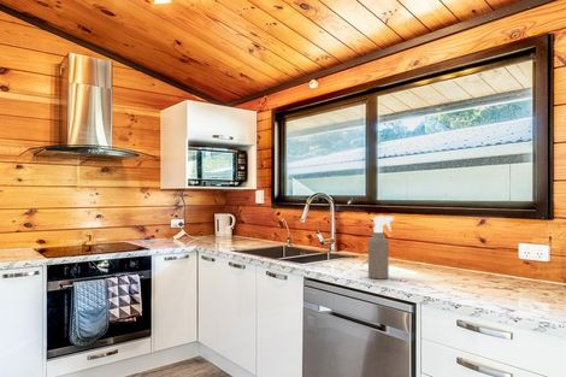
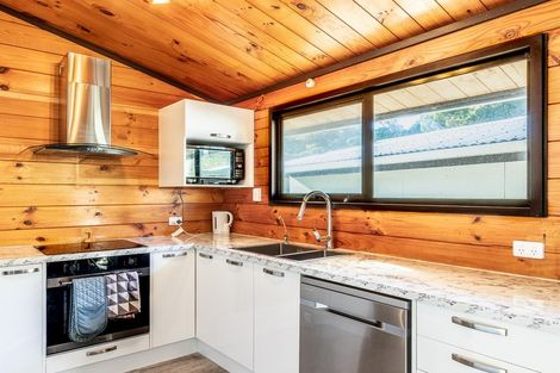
- spray bottle [367,216,395,281]
